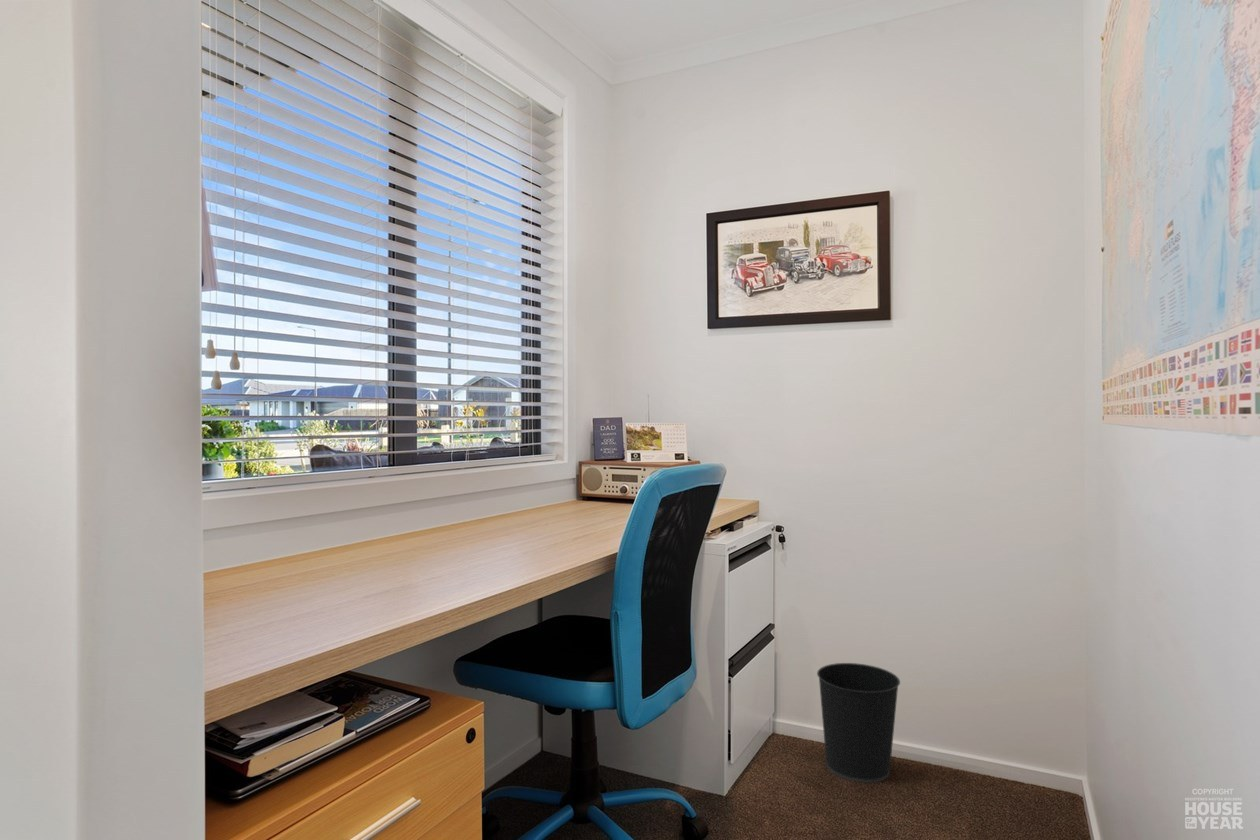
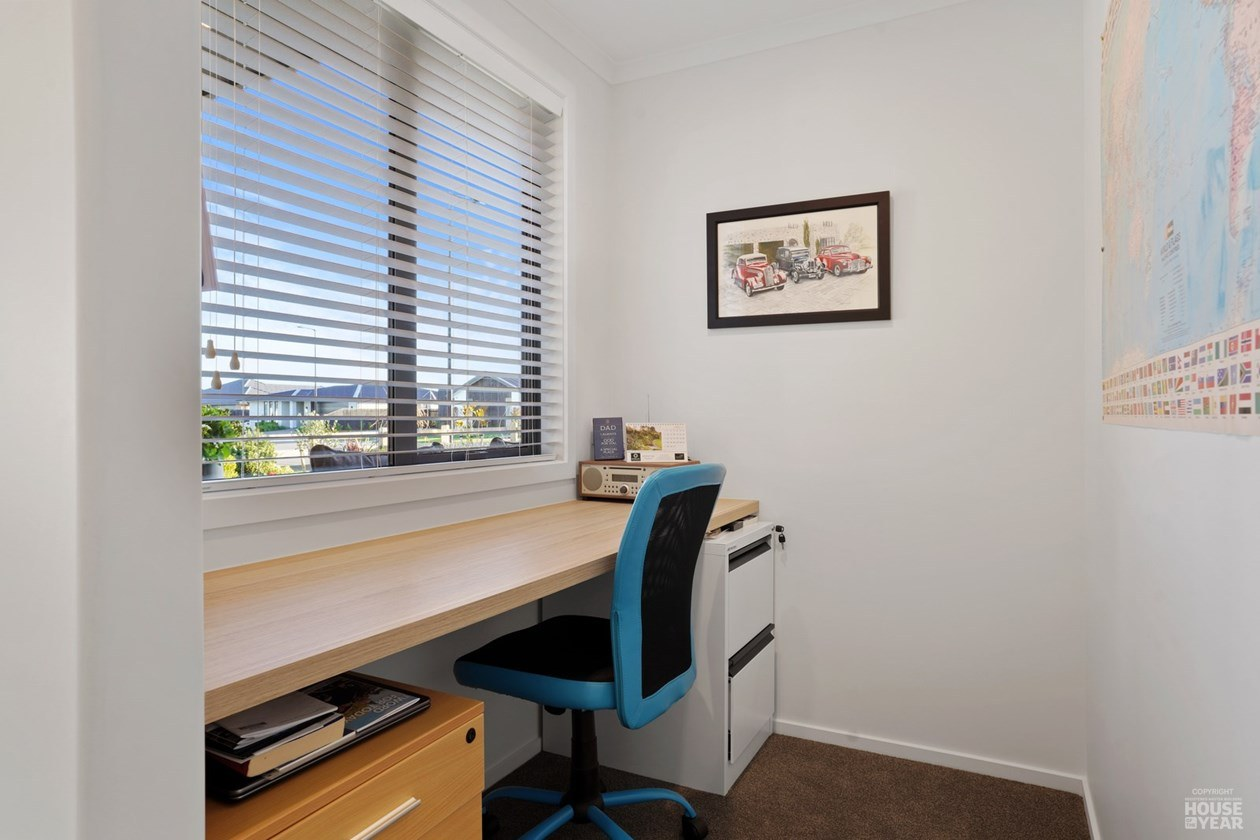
- wastebasket [816,662,901,784]
